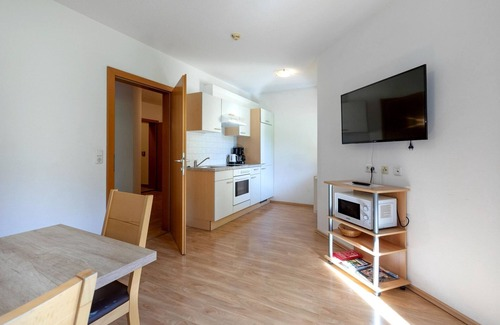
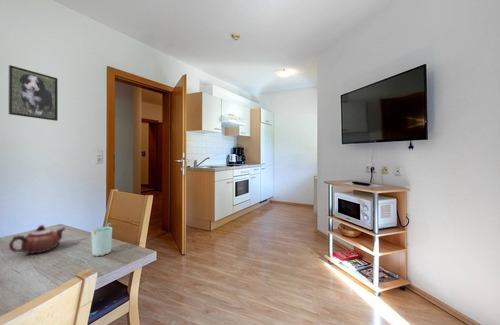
+ cup [90,222,113,257]
+ teapot [8,224,67,255]
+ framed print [8,64,59,122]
